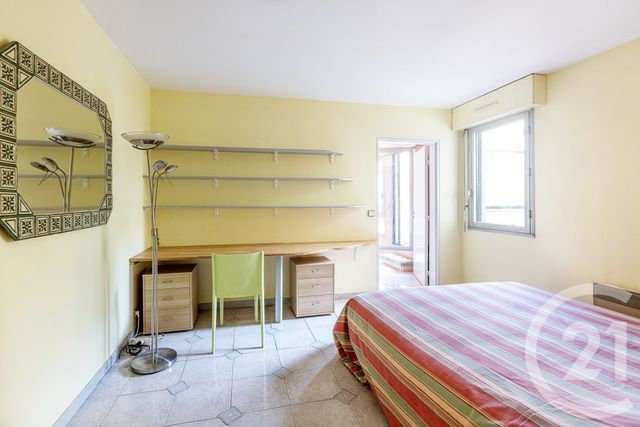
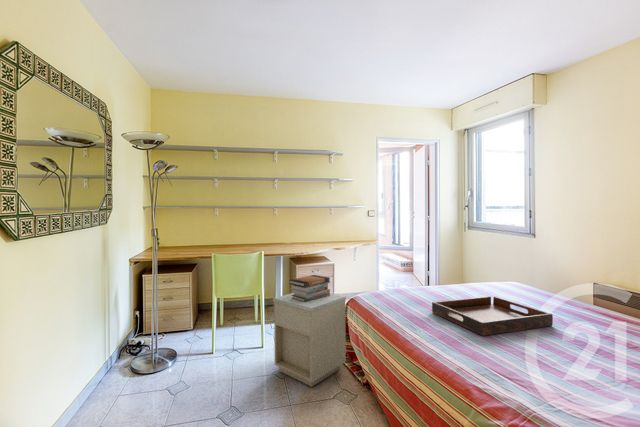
+ nightstand [272,292,347,387]
+ serving tray [431,295,554,337]
+ book stack [288,274,331,302]
